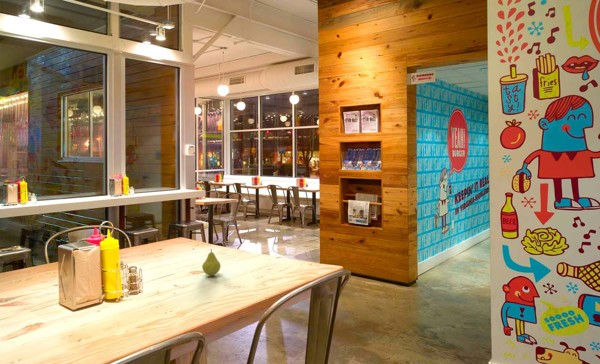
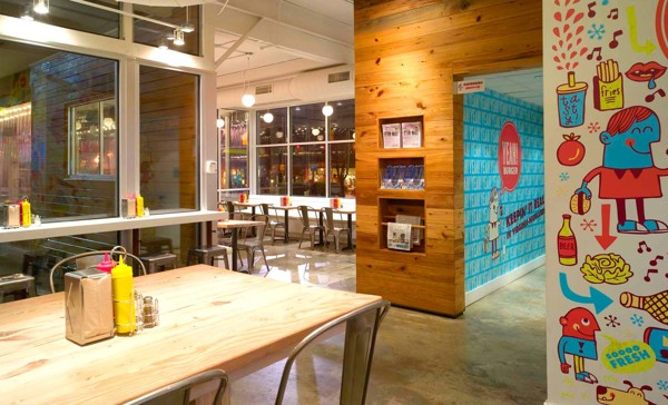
- fruit [201,248,222,276]
